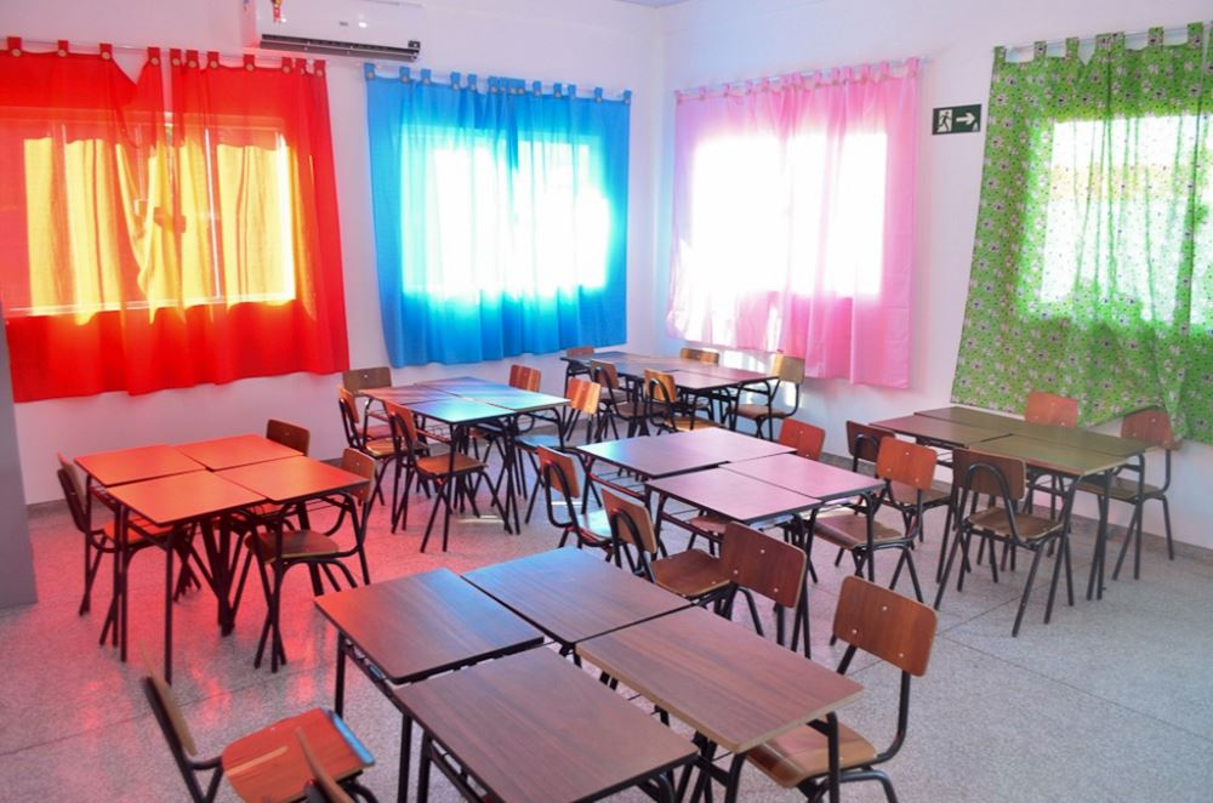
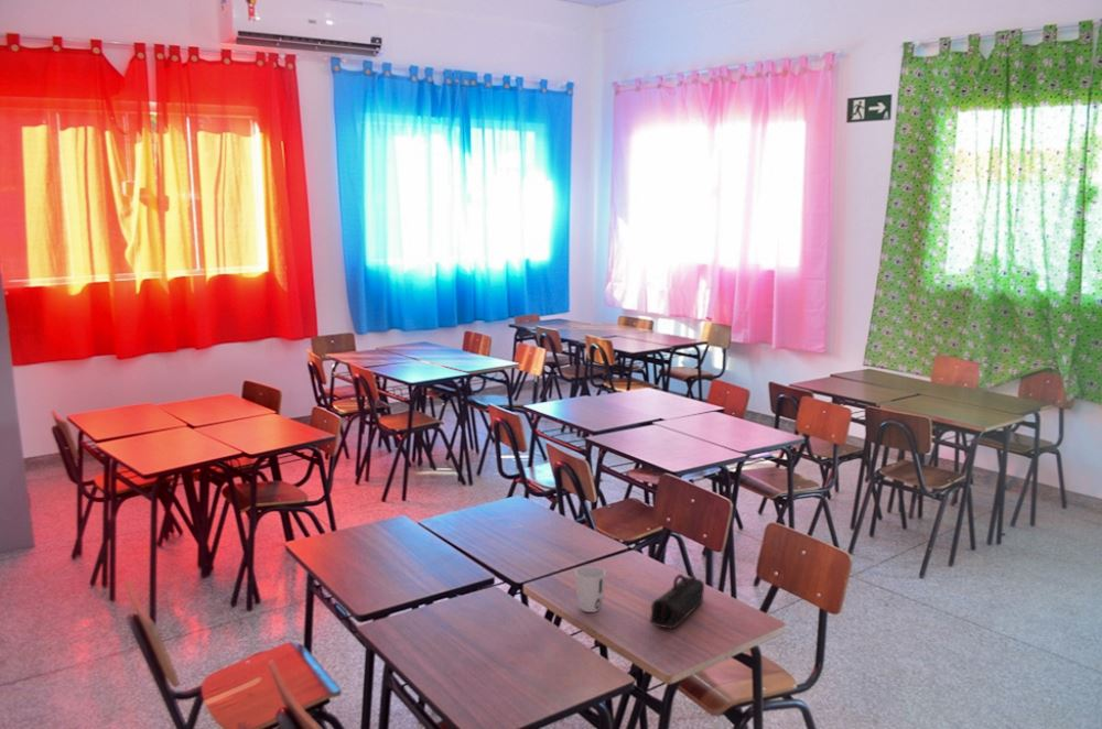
+ pencil case [649,573,705,630]
+ cup [574,565,607,613]
